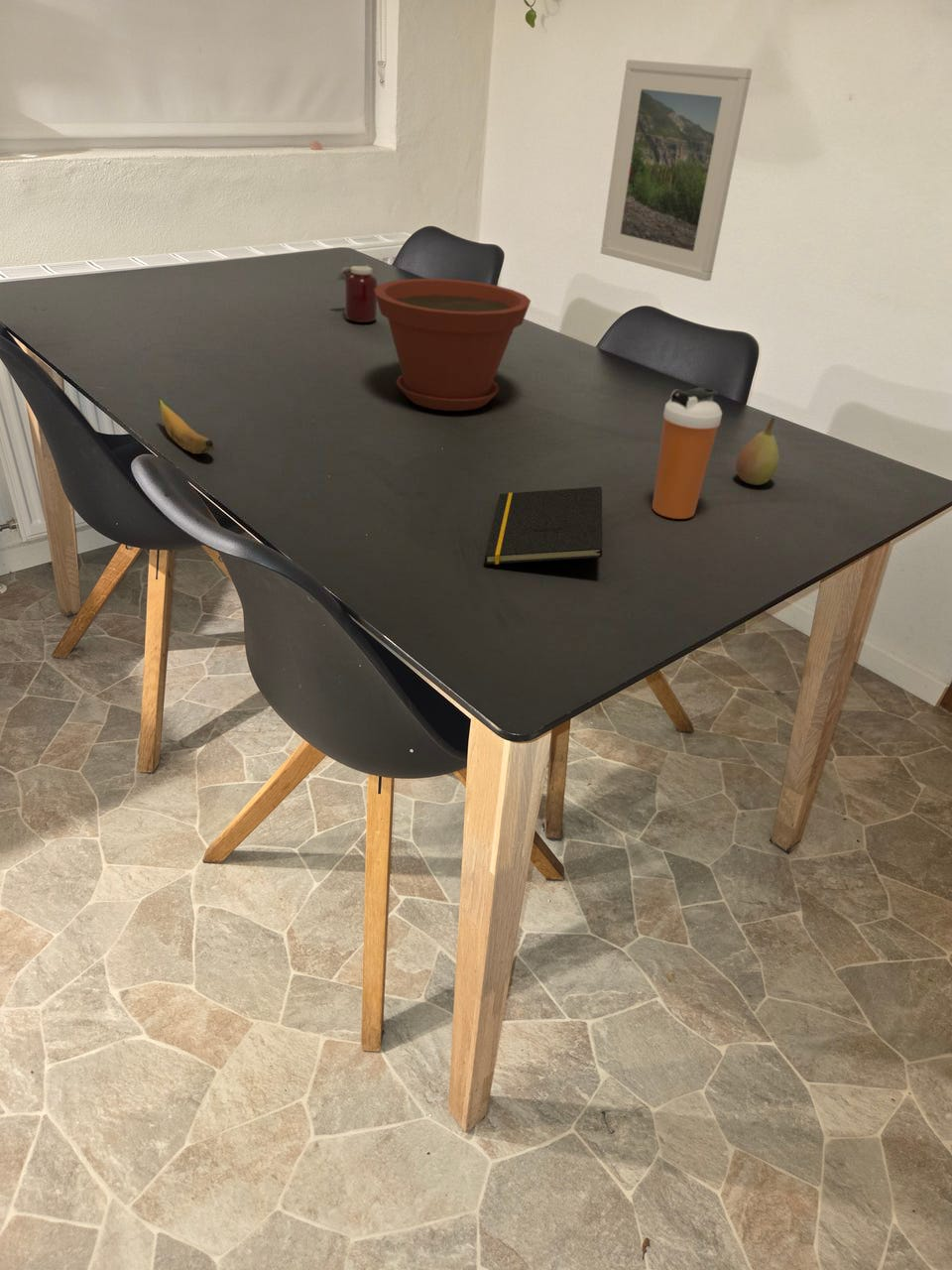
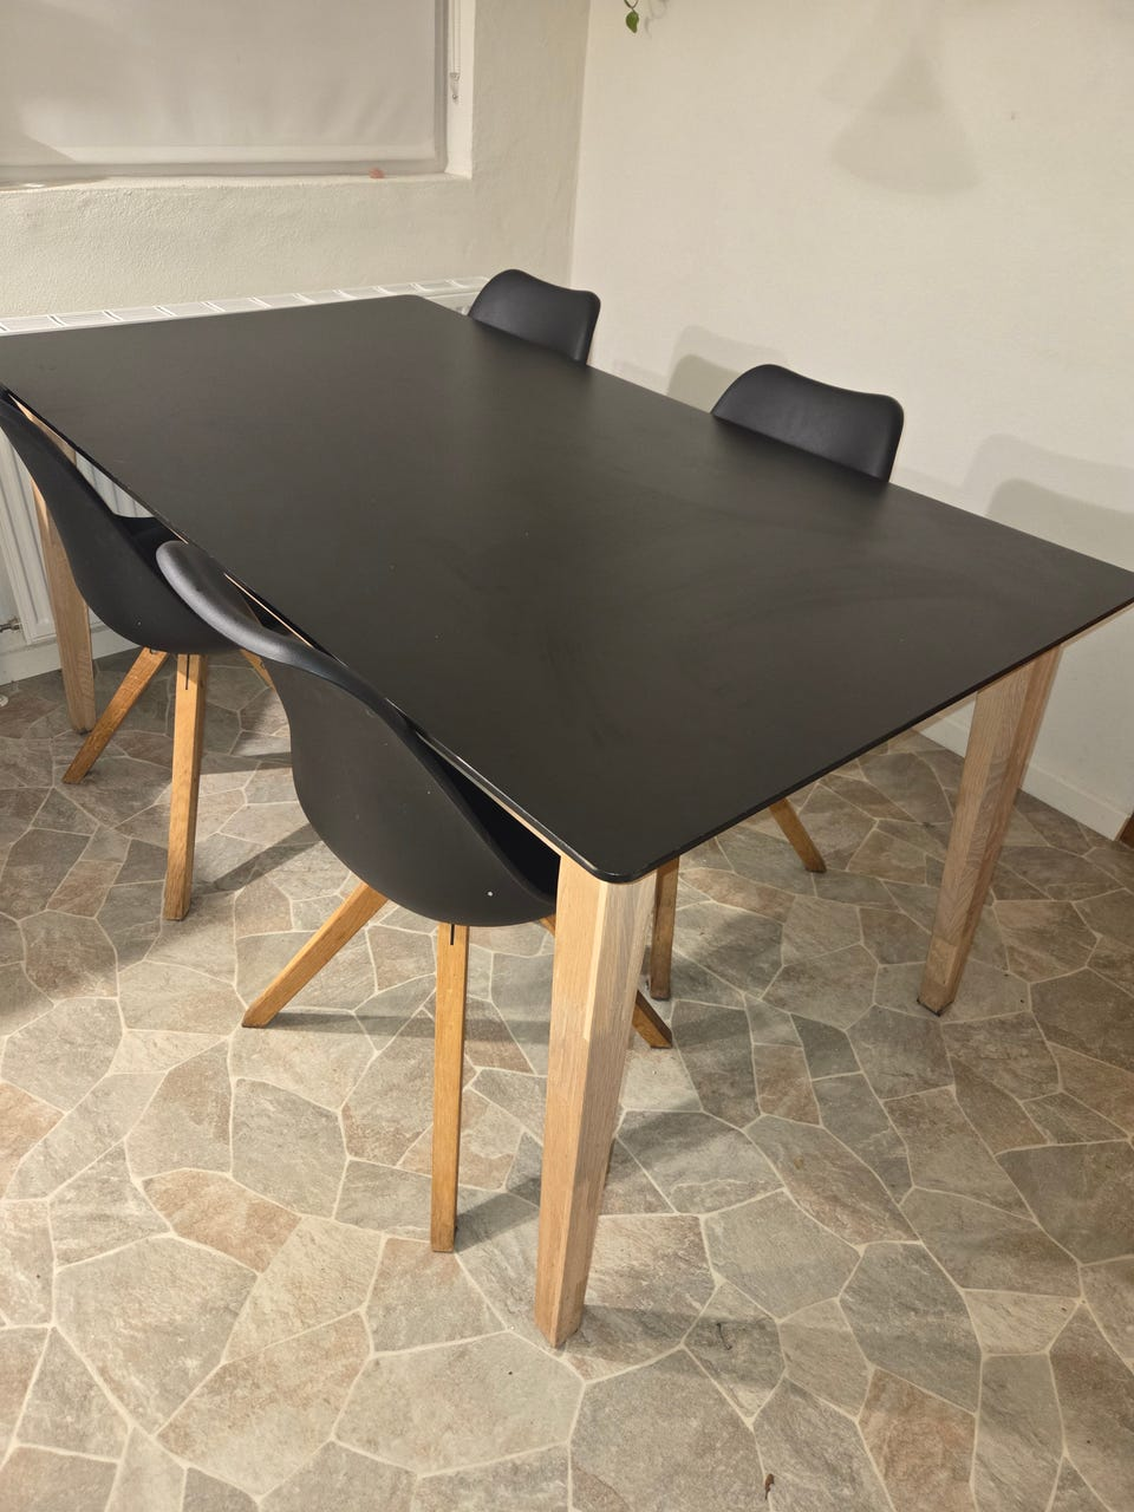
- banana [157,396,215,454]
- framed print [600,59,753,282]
- shaker bottle [652,387,723,520]
- plant pot [374,278,532,412]
- fruit [735,417,780,486]
- notepad [484,486,603,566]
- jar [331,264,379,323]
